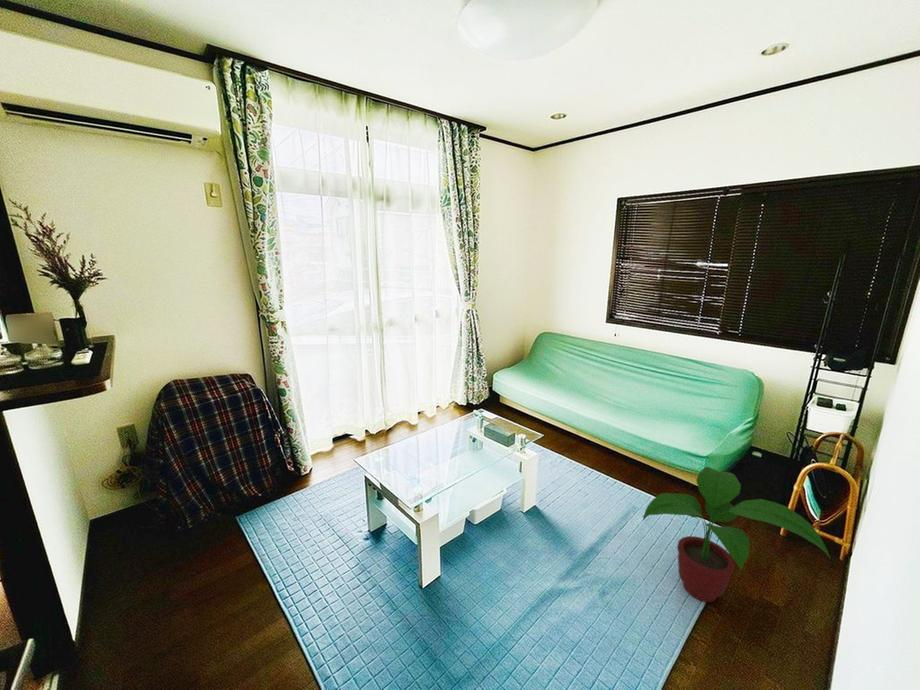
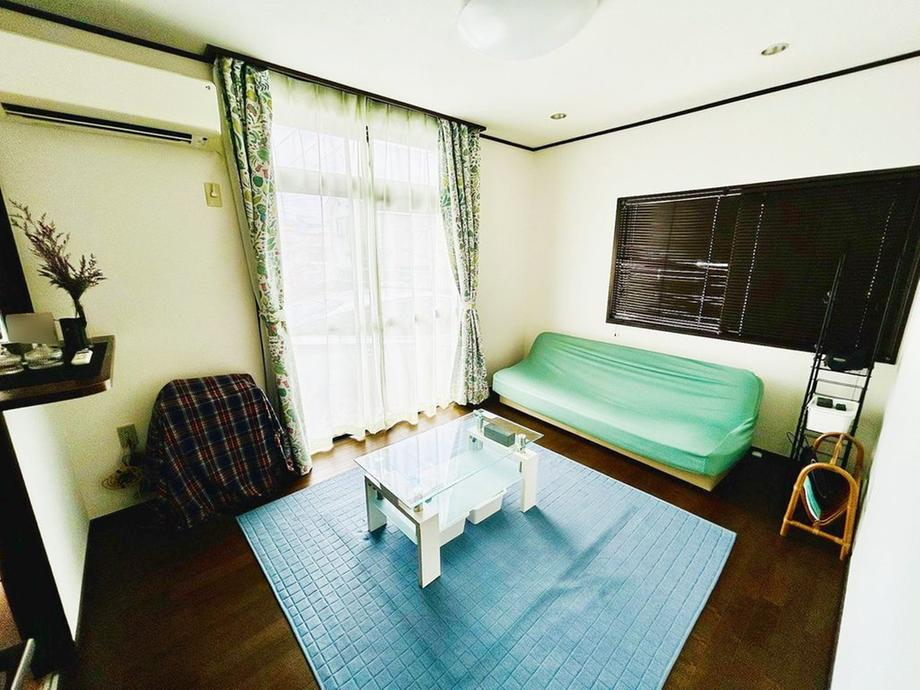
- potted plant [642,466,831,603]
